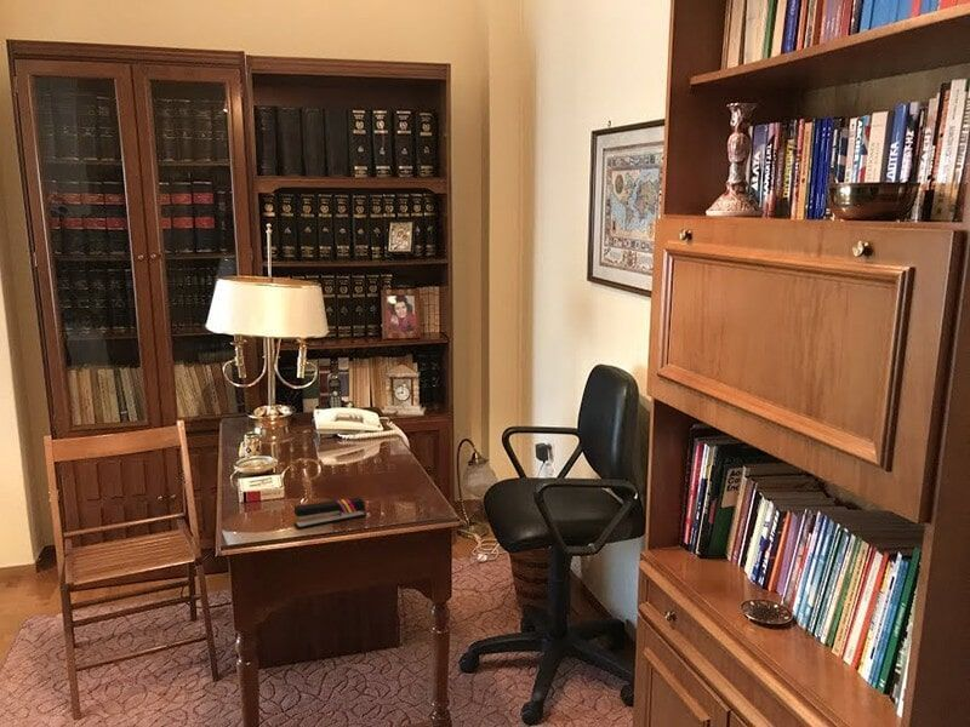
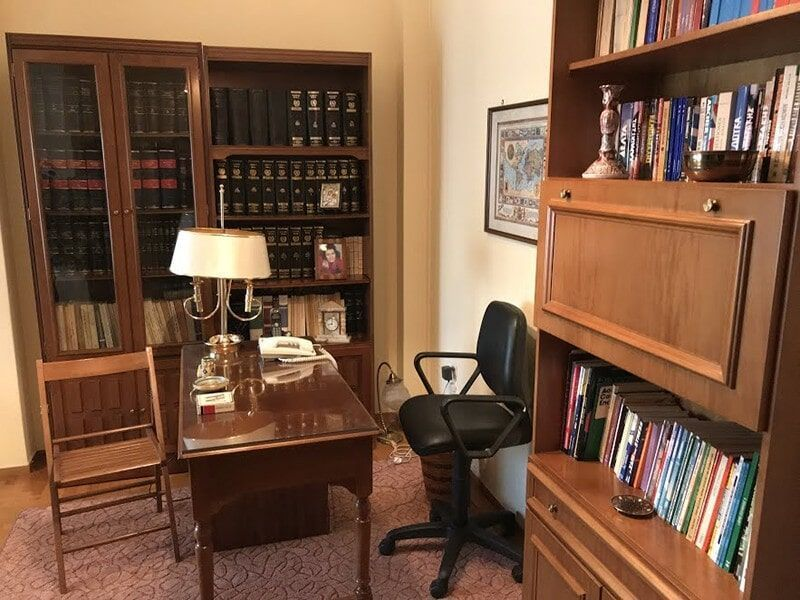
- stapler [292,497,366,529]
